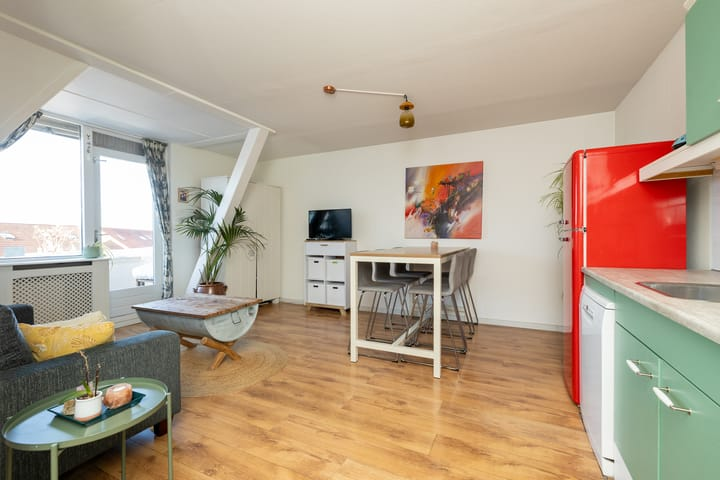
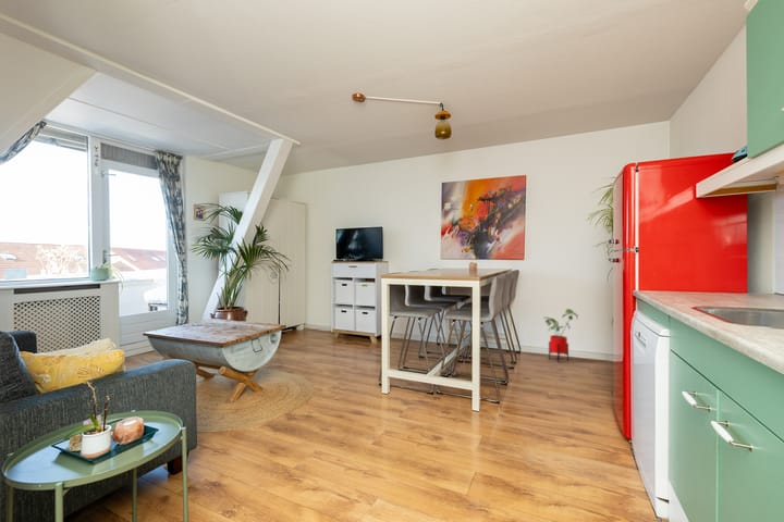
+ house plant [542,308,579,363]
